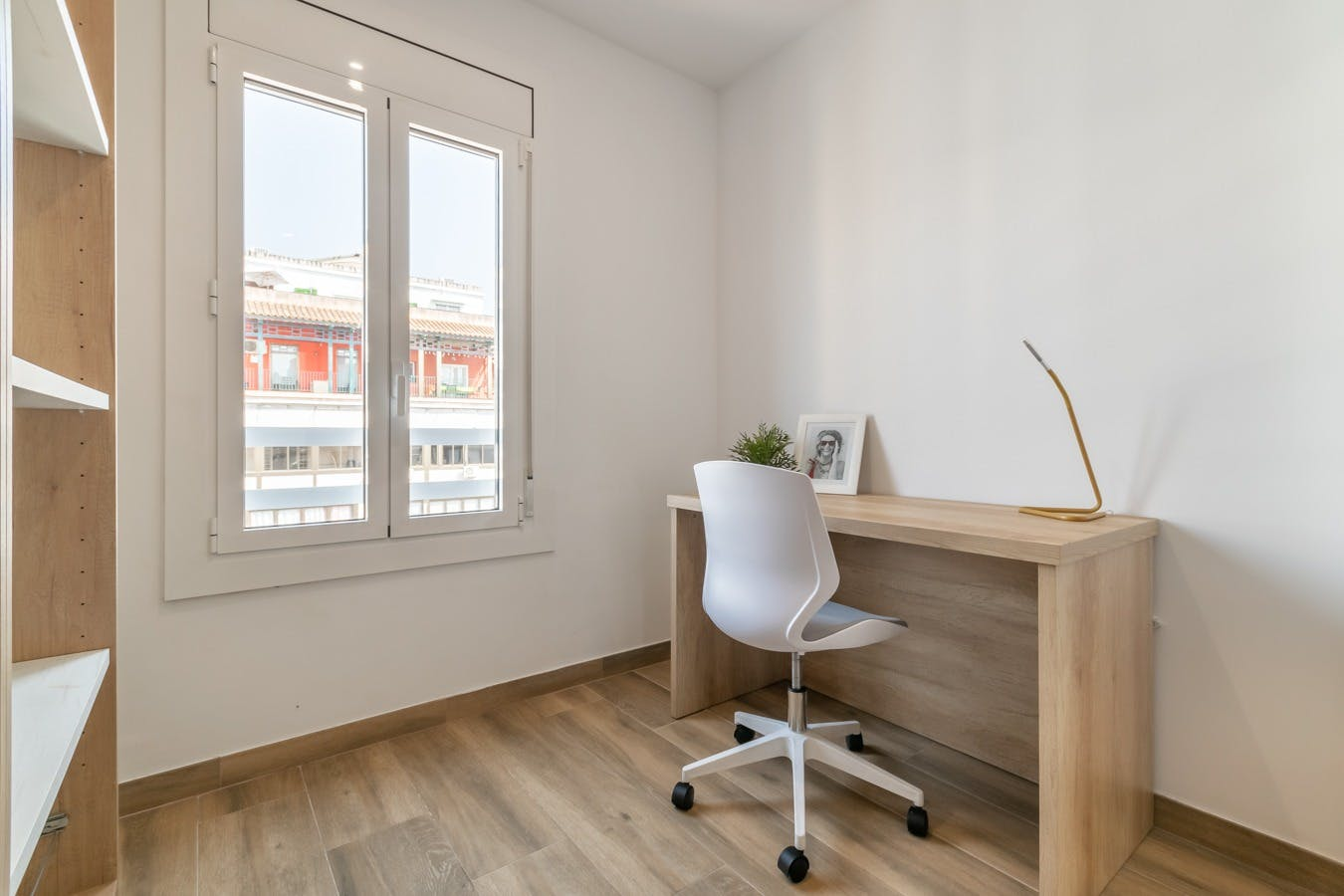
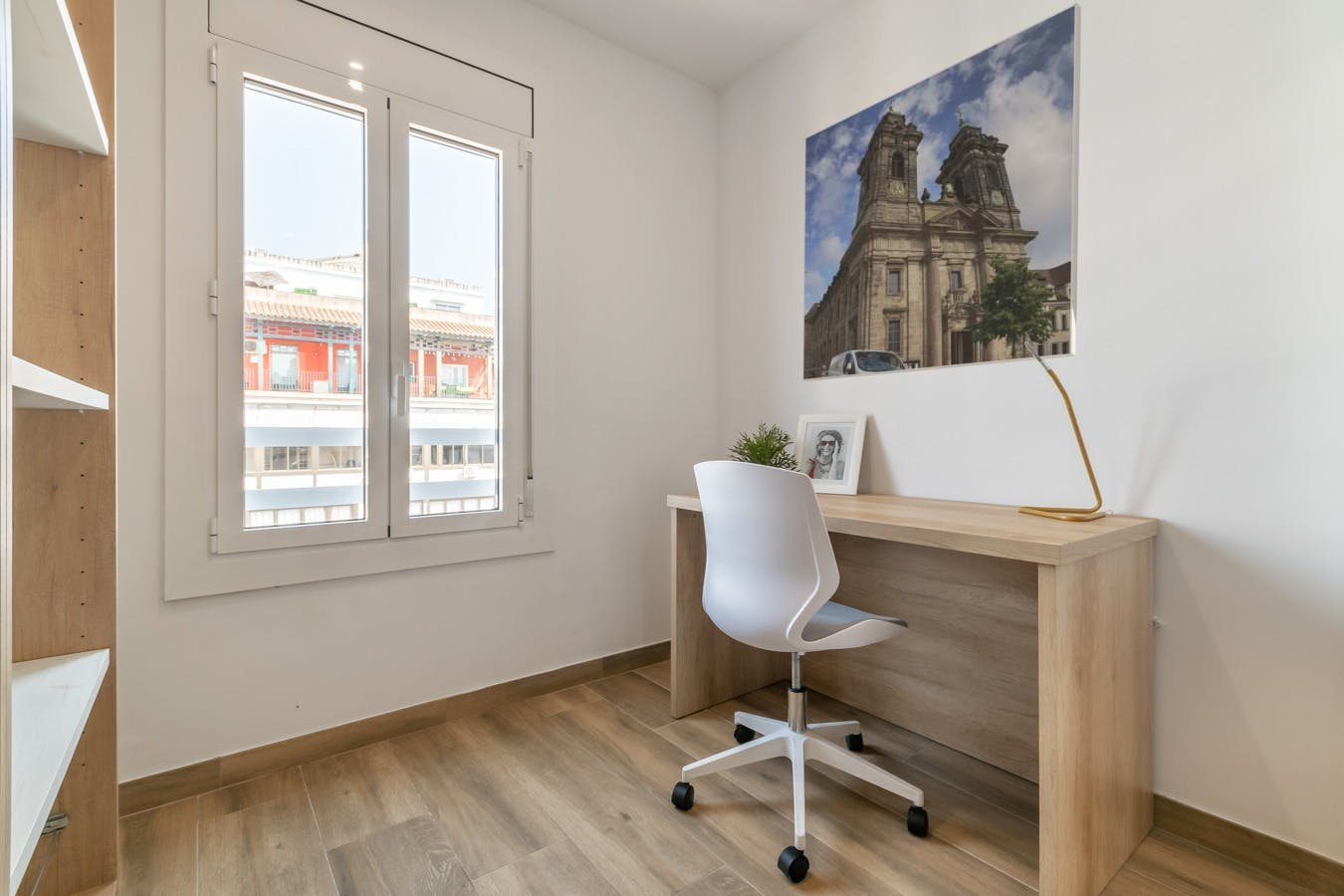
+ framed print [801,2,1082,382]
